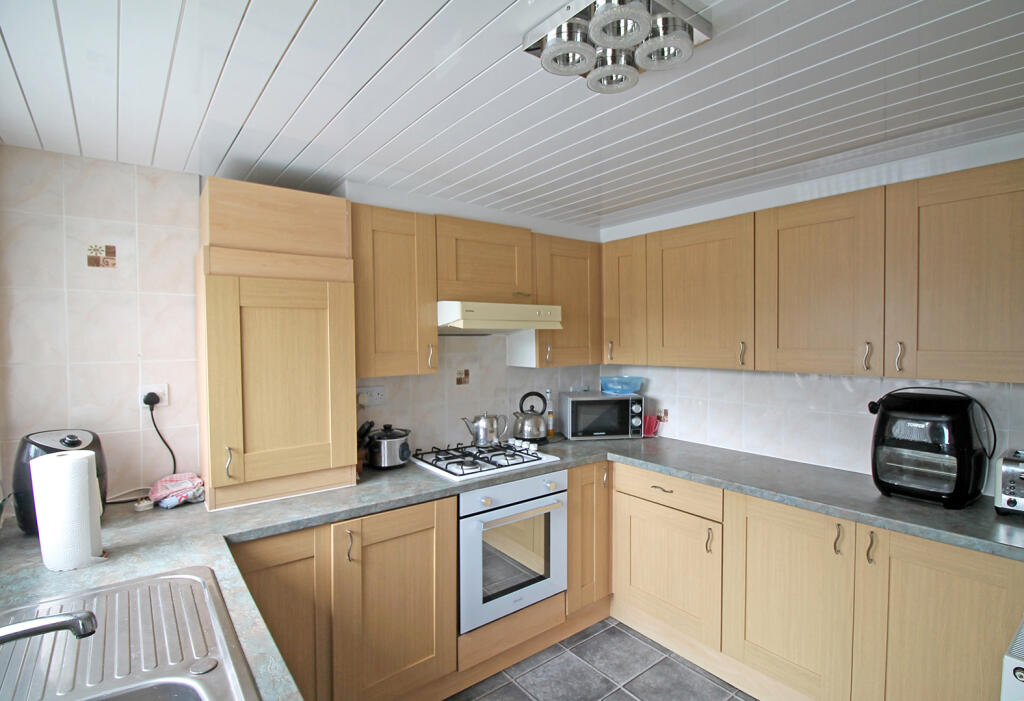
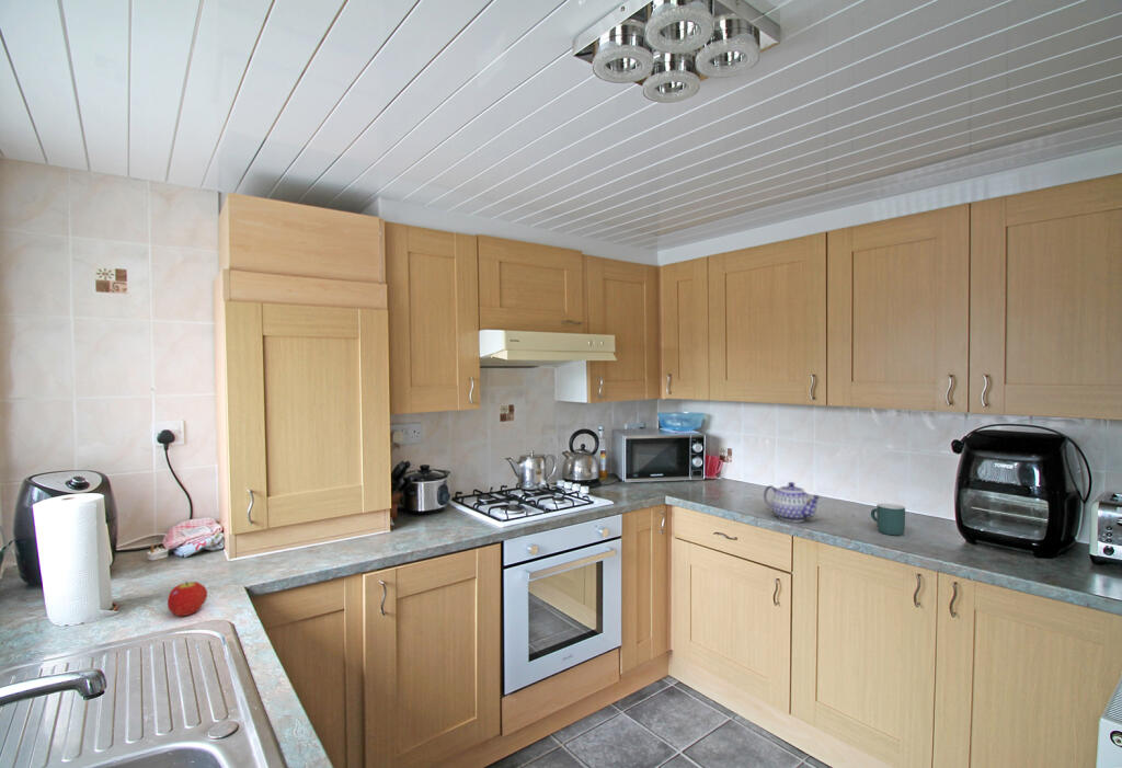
+ mug [870,502,906,537]
+ teapot [763,481,823,523]
+ fruit [167,581,208,617]
